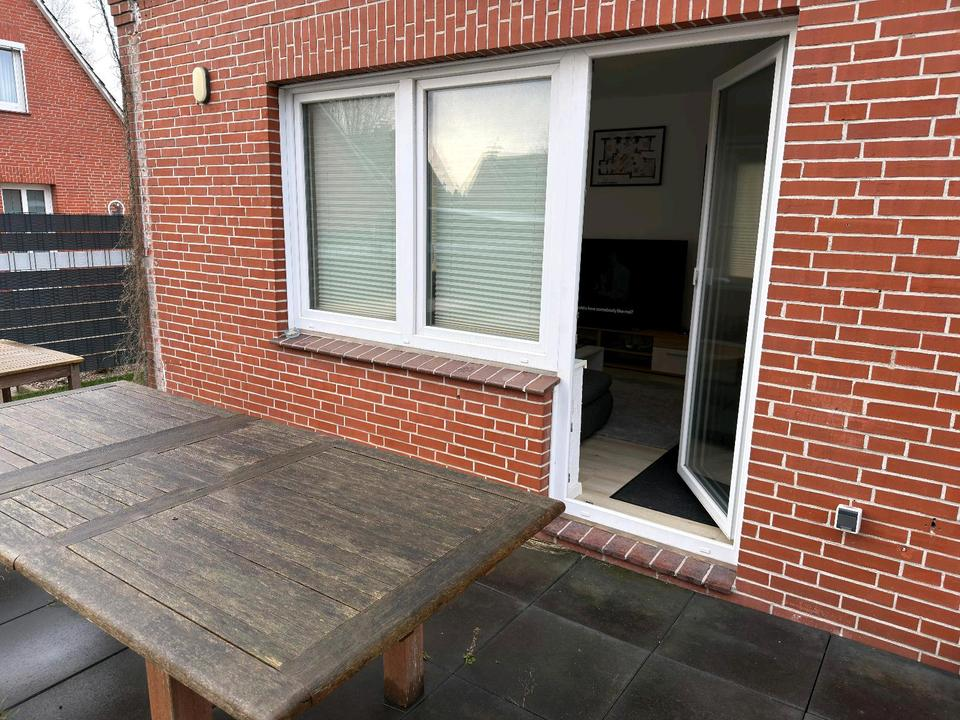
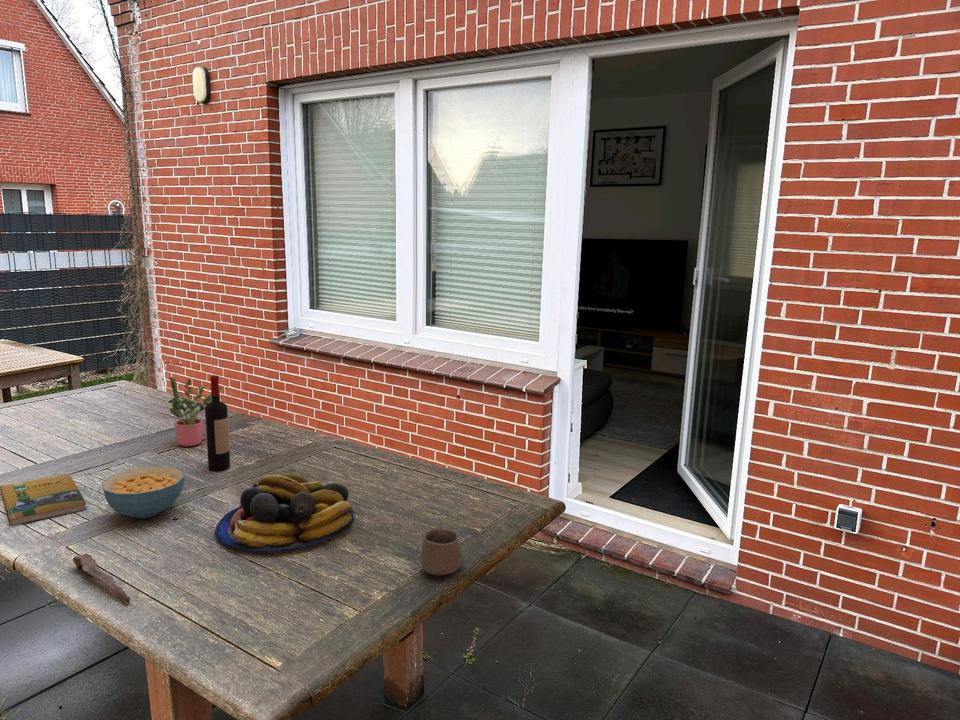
+ fruit bowl [214,472,355,554]
+ potted plant [167,376,223,447]
+ cereal bowl [101,466,185,519]
+ spoon [72,553,131,605]
+ cup [419,527,465,576]
+ booklet [0,473,88,527]
+ wine bottle [204,374,231,471]
